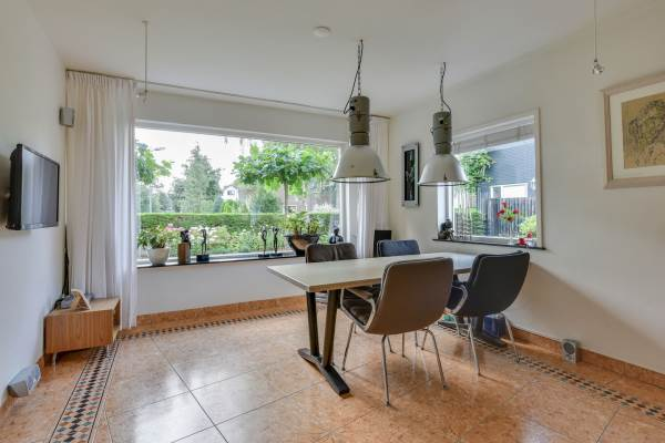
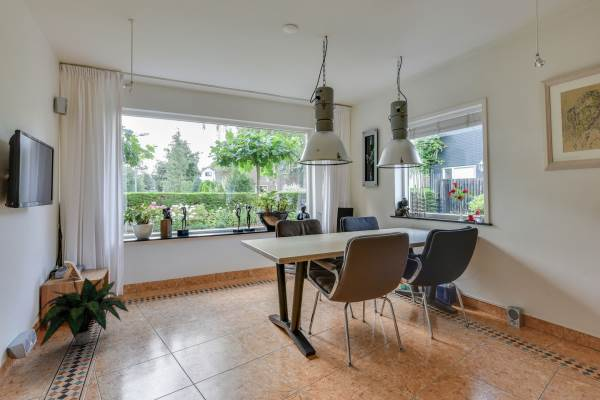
+ potted plant [34,275,130,348]
